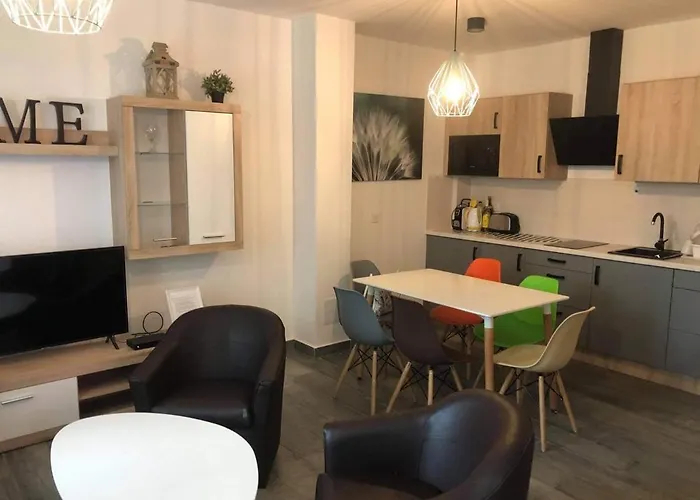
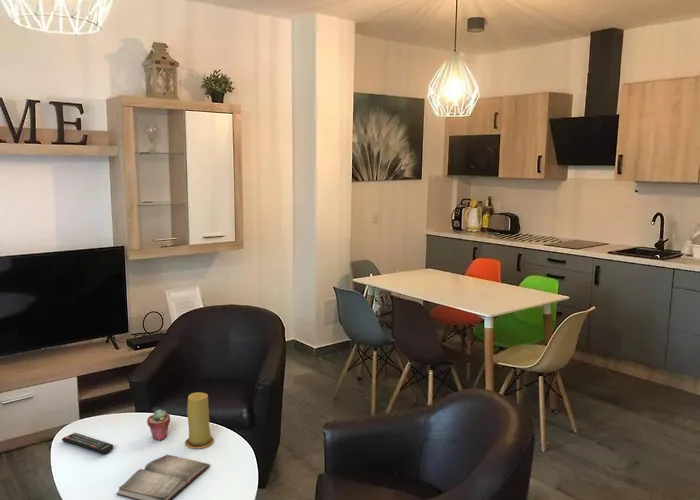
+ hardback book [115,454,211,500]
+ remote control [61,432,114,455]
+ potted succulent [146,408,171,441]
+ candle [184,391,215,449]
